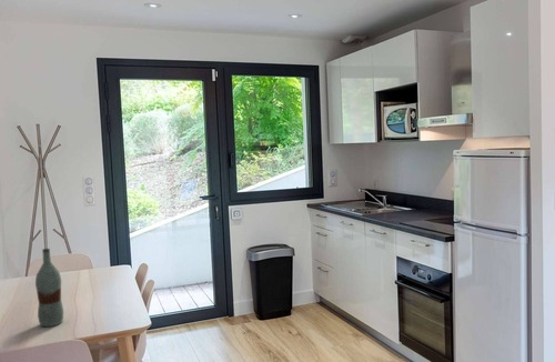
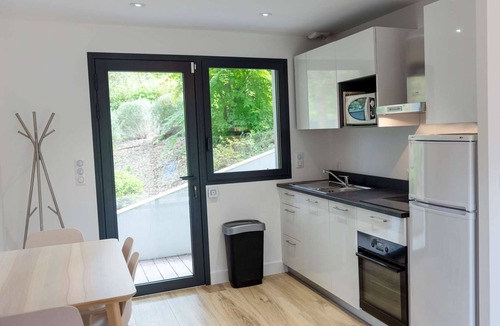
- bottle [34,248,64,328]
